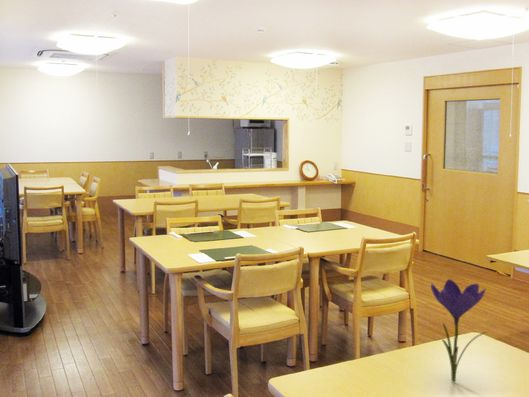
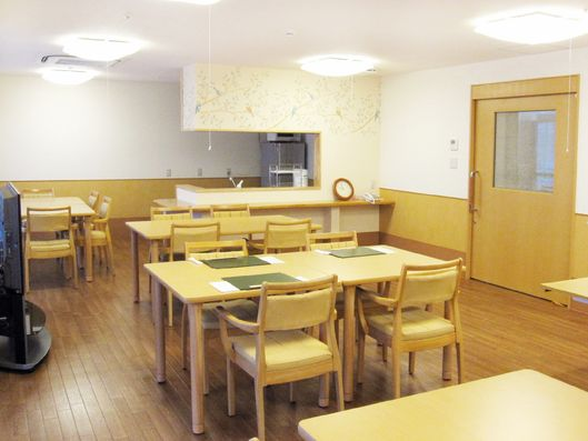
- flower [430,278,487,383]
